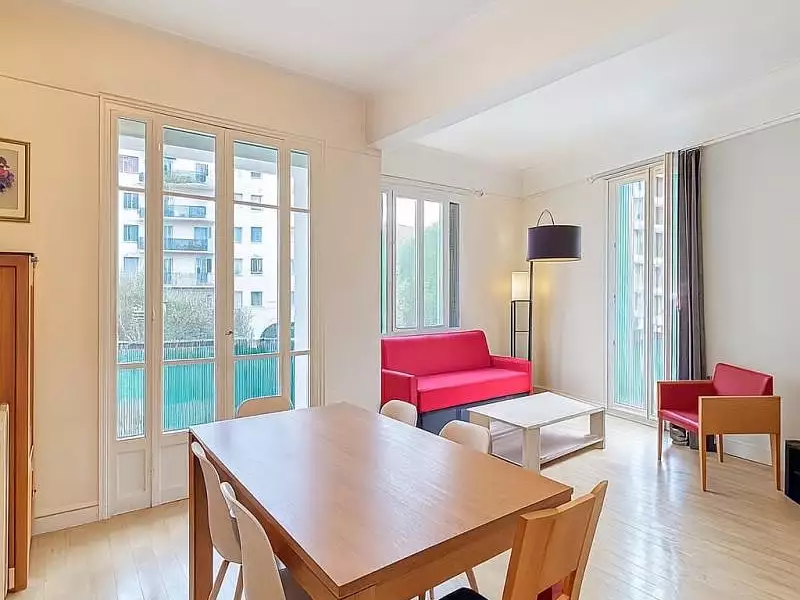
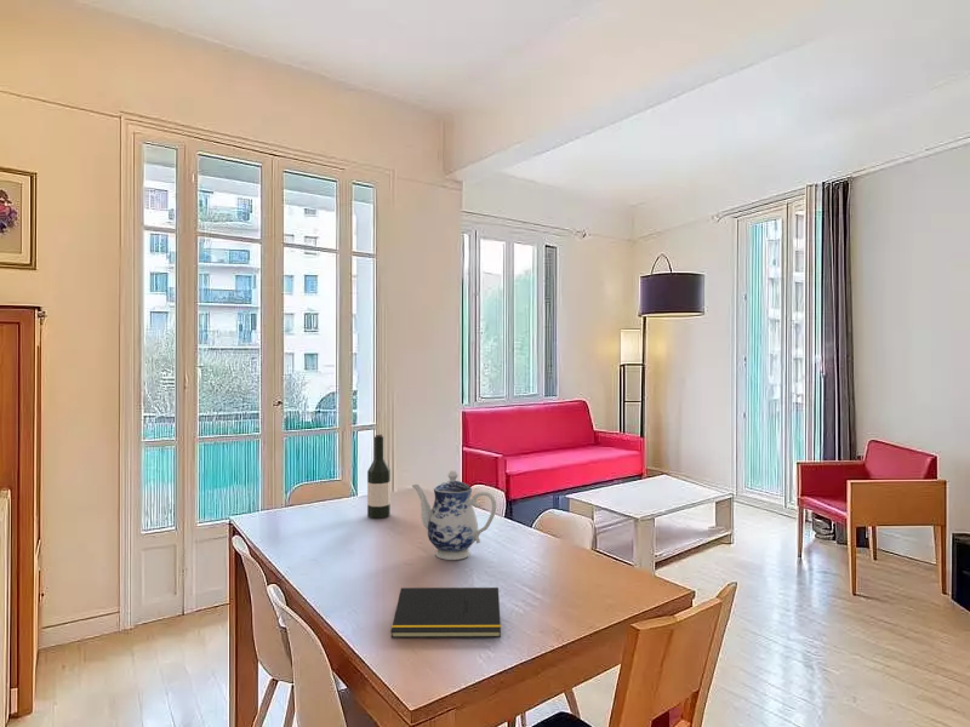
+ wine bottle [366,433,392,520]
+ teapot [411,469,497,561]
+ notepad [390,586,502,639]
